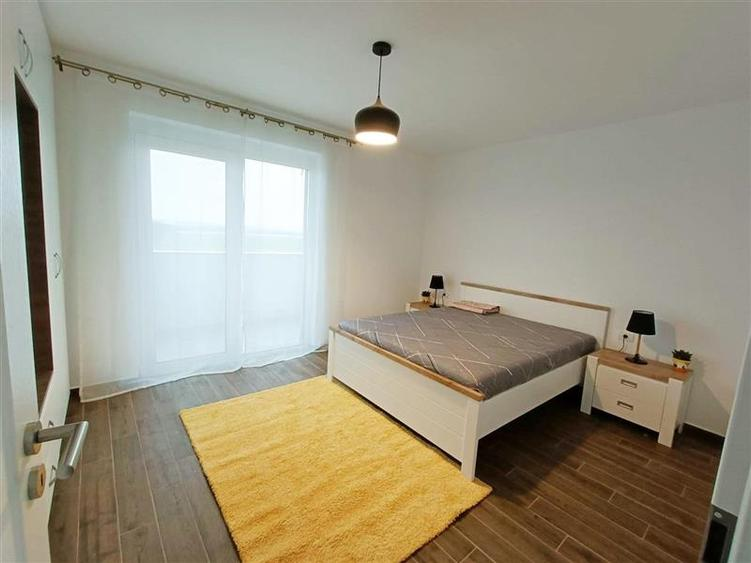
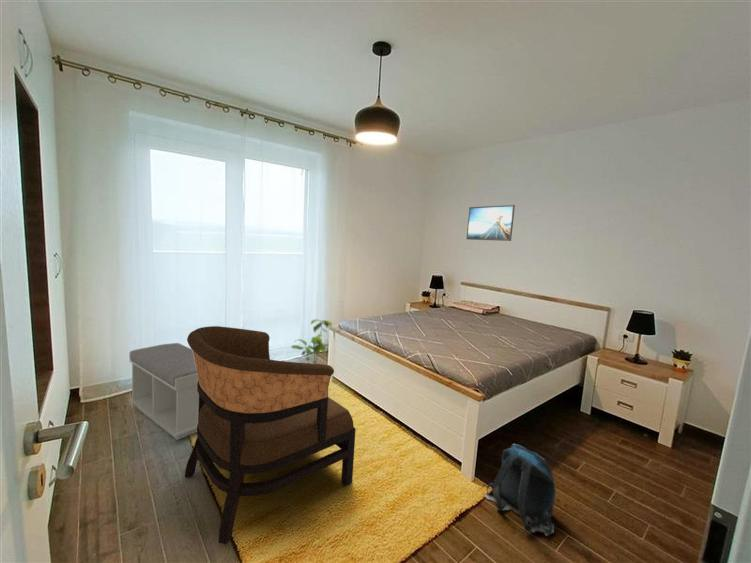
+ backpack [484,443,557,537]
+ armchair [184,325,356,545]
+ bench [128,342,199,441]
+ house plant [290,318,333,364]
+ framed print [466,204,516,242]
